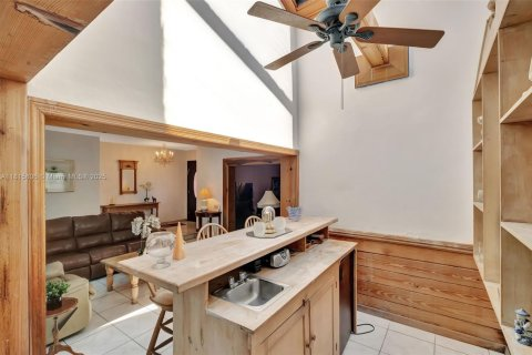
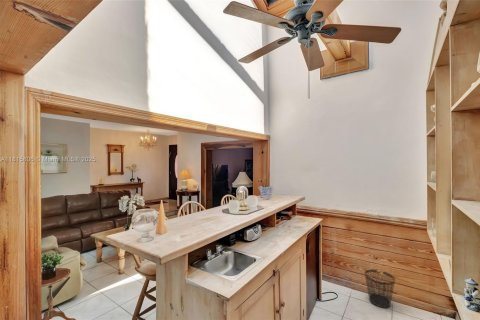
+ wastebasket [364,268,396,309]
